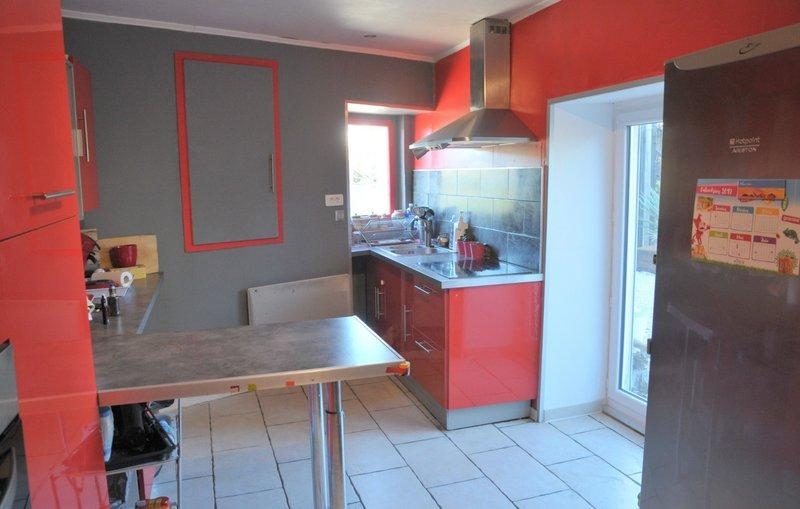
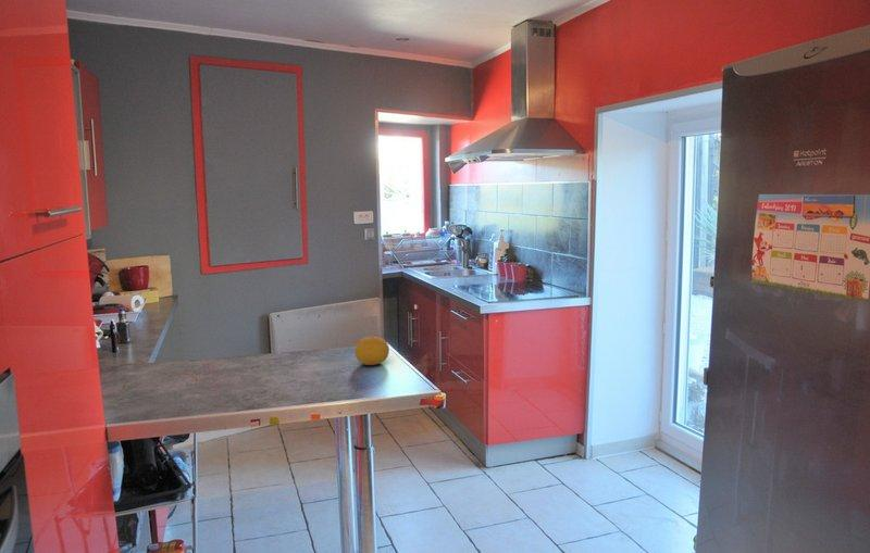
+ fruit [353,336,390,366]
